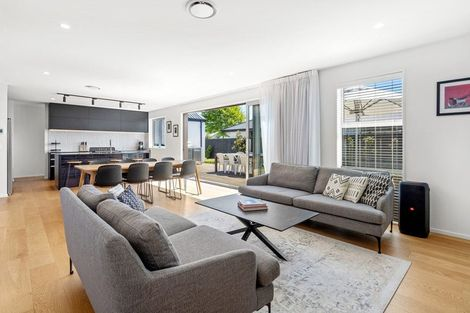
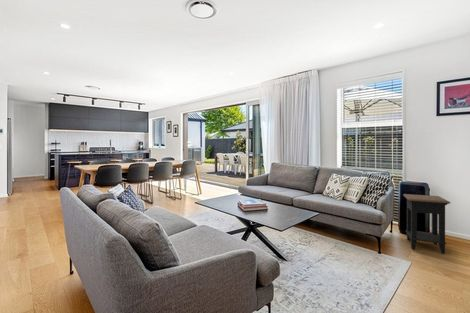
+ side table [402,193,451,255]
